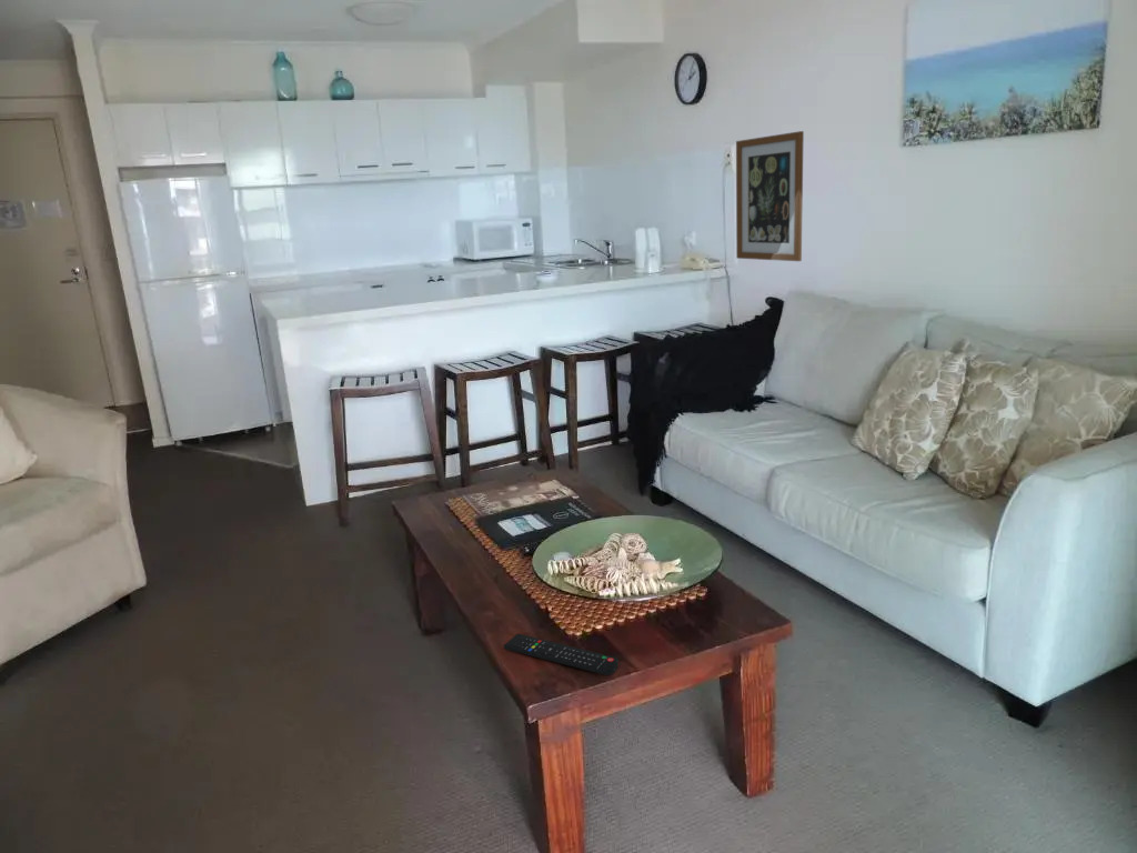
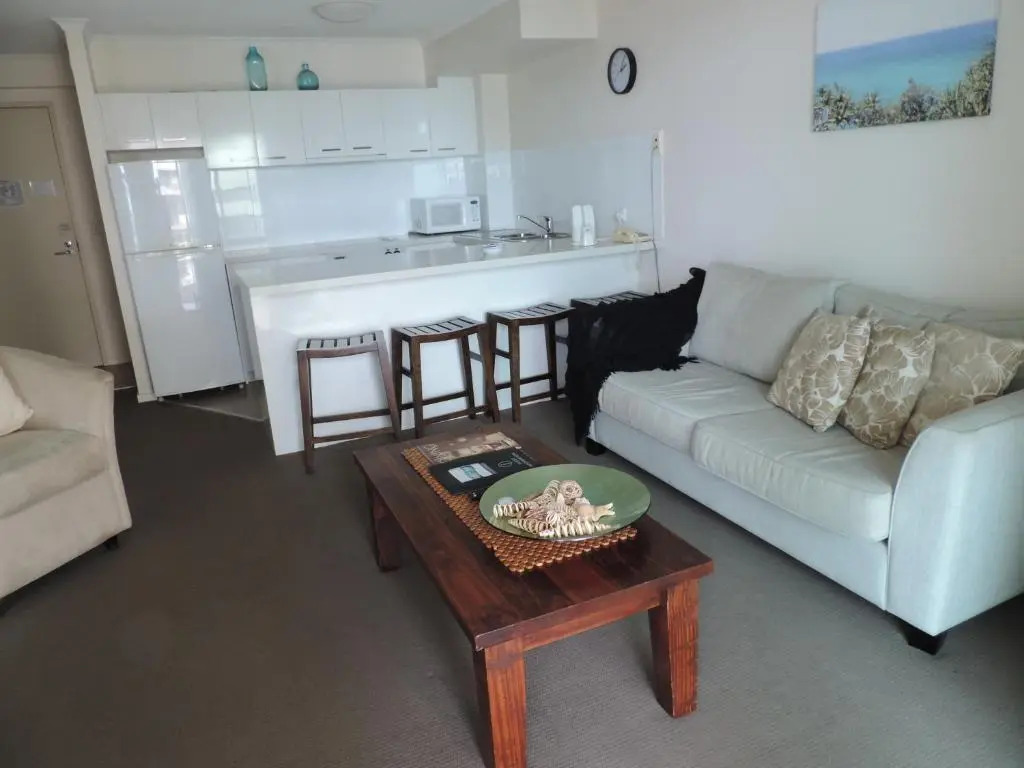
- wall art [735,130,805,262]
- remote control [503,632,620,676]
